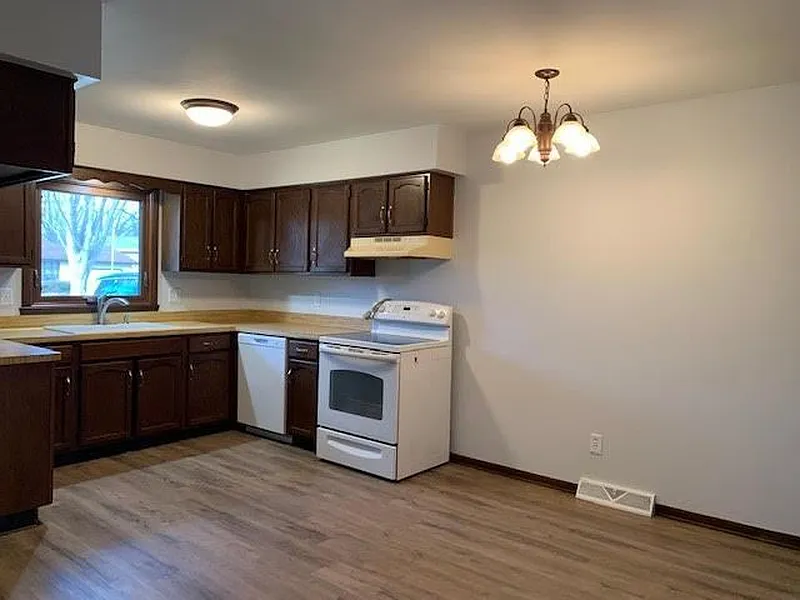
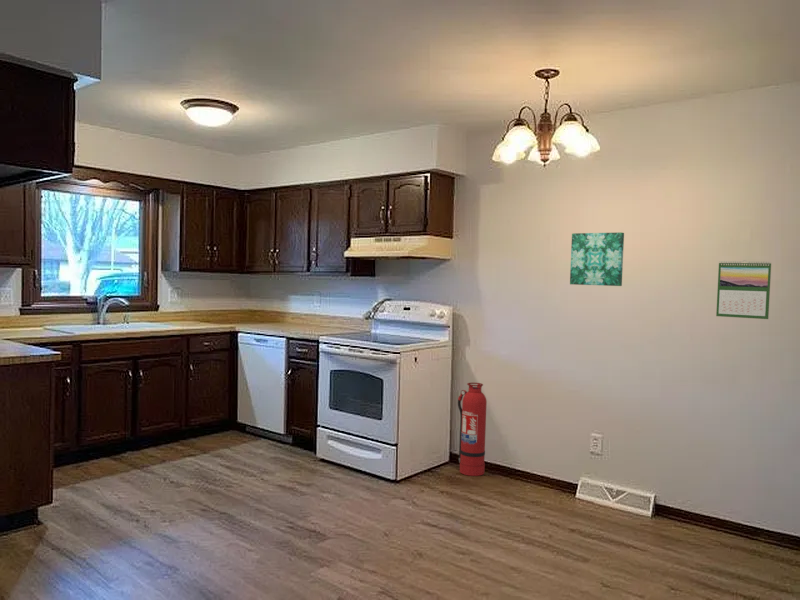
+ fire extinguisher [457,382,488,477]
+ calendar [715,260,772,320]
+ wall art [569,231,625,287]
